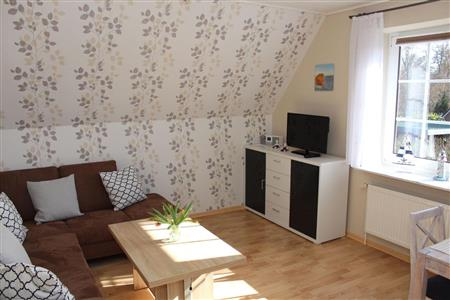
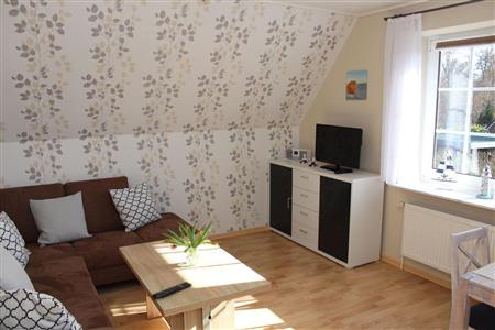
+ remote control [151,280,193,300]
